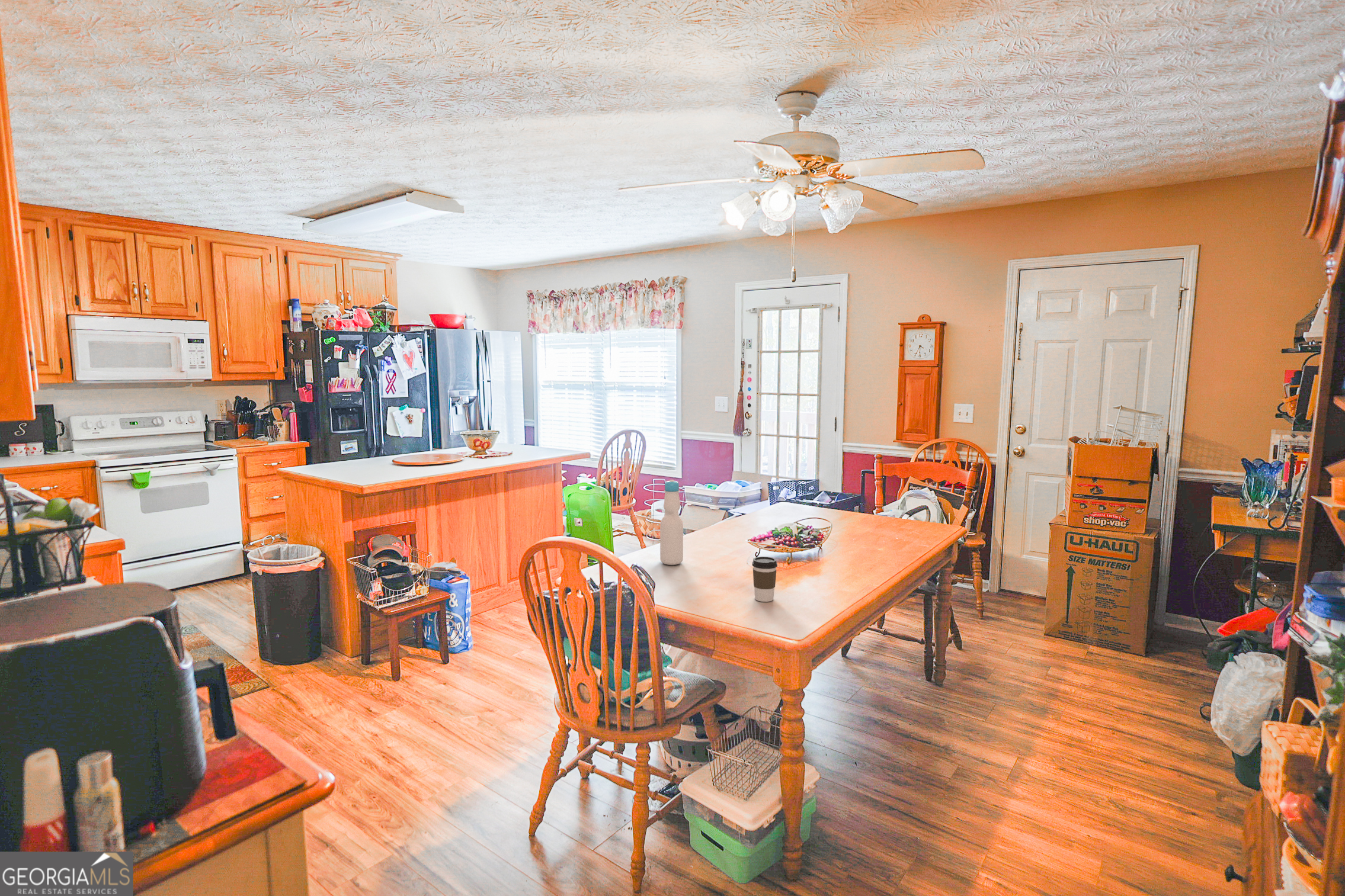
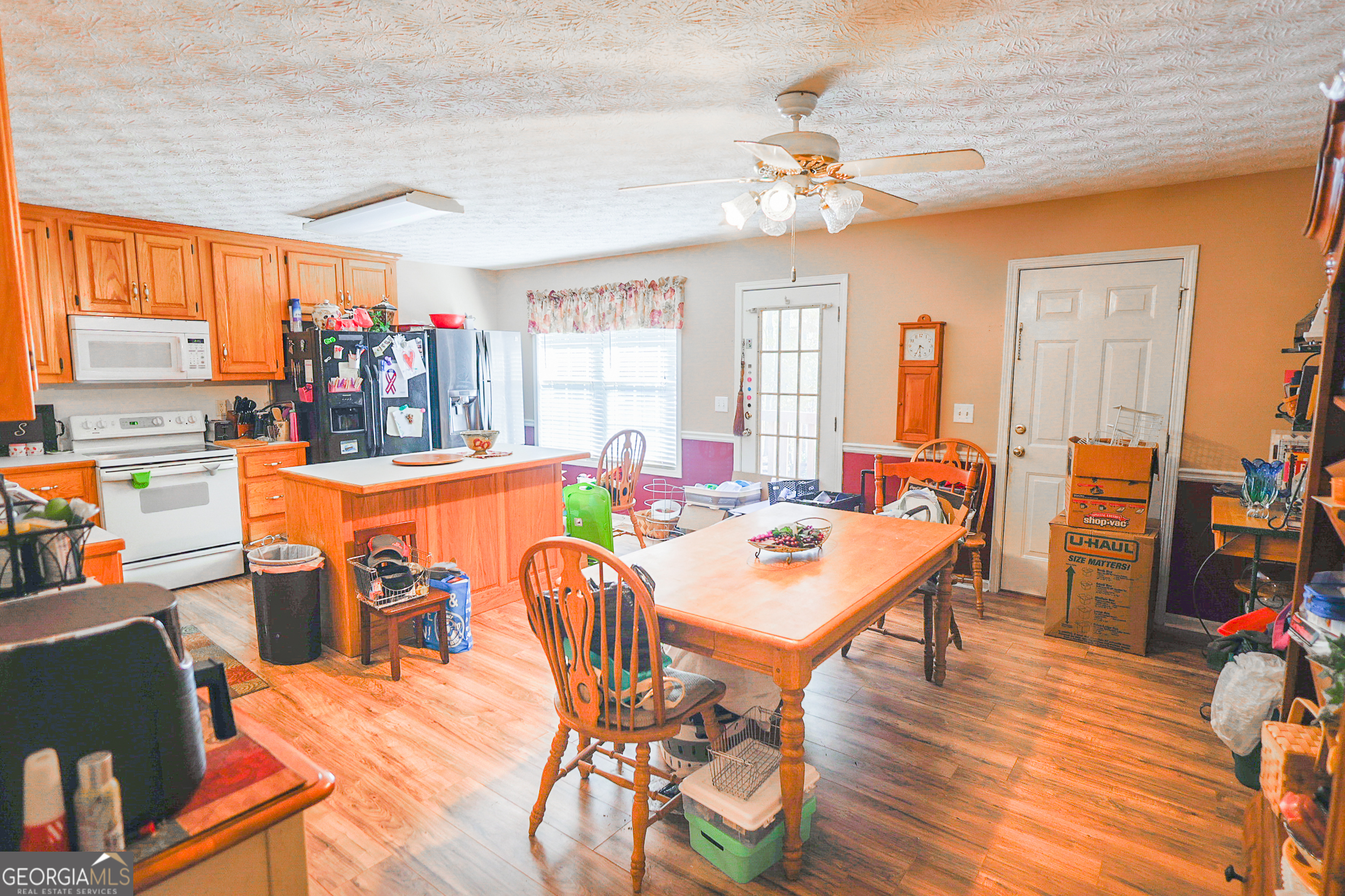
- coffee cup [752,556,778,602]
- bottle [659,479,684,566]
